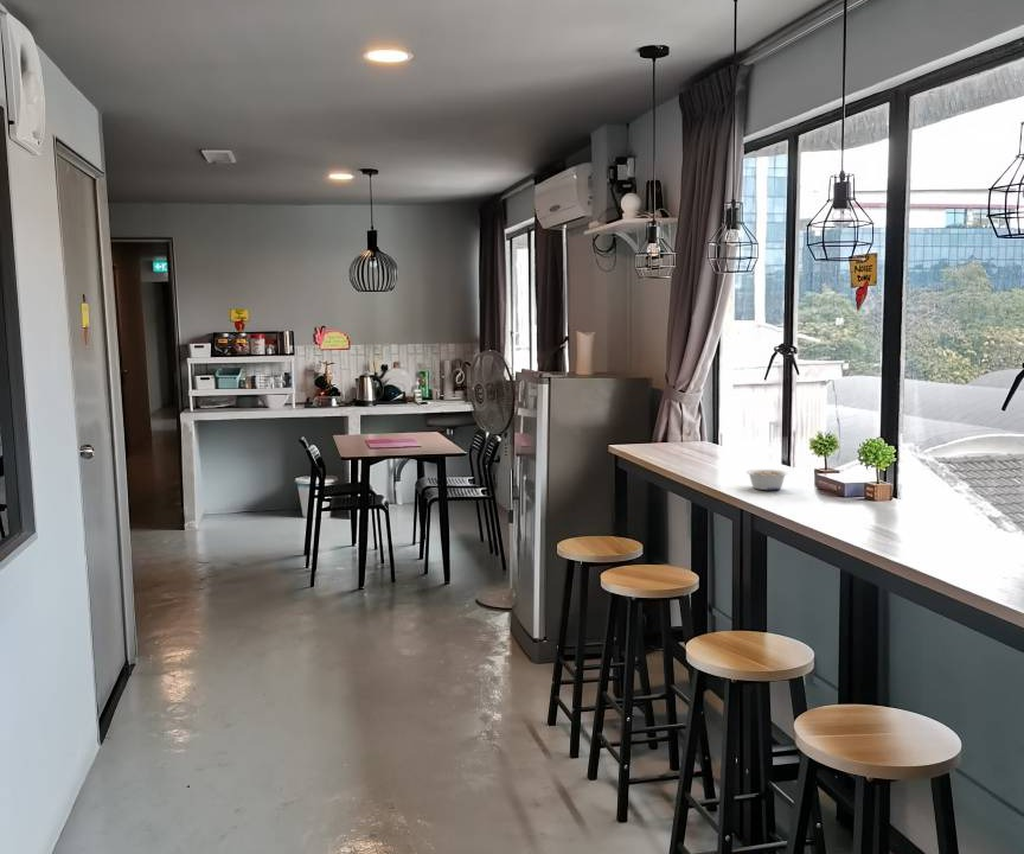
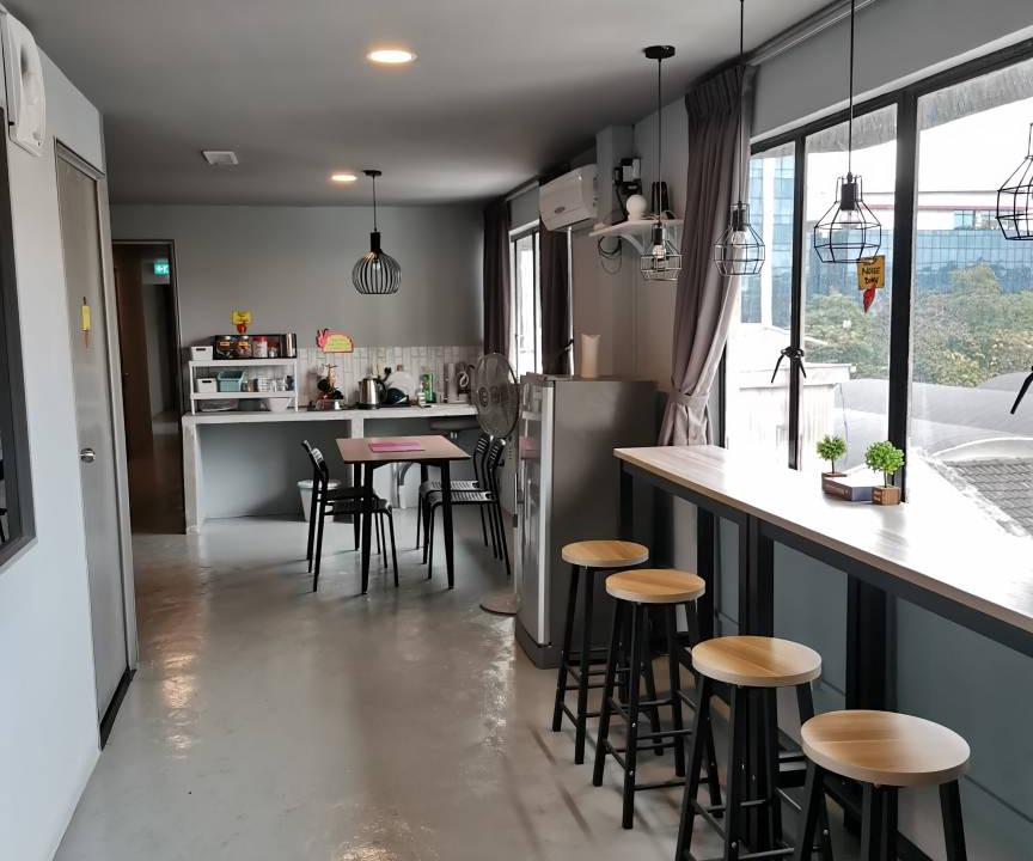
- legume [745,469,789,491]
